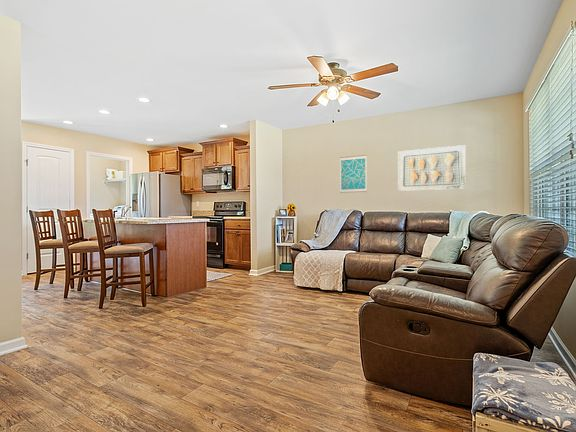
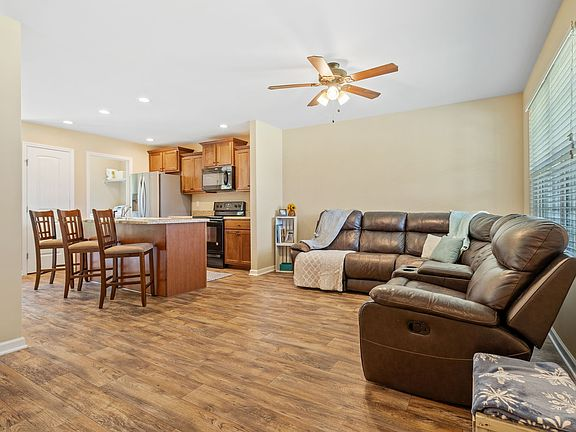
- wall art [339,154,368,194]
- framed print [397,144,467,192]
